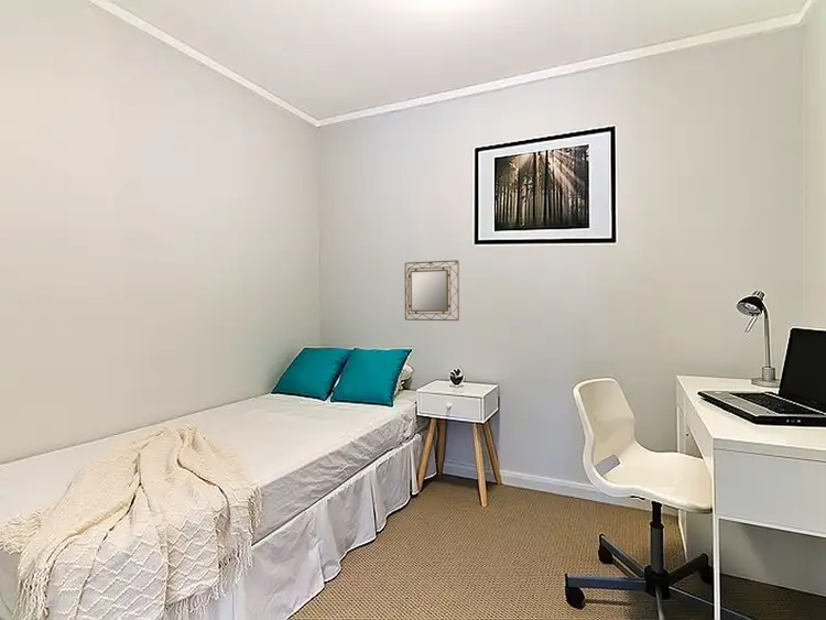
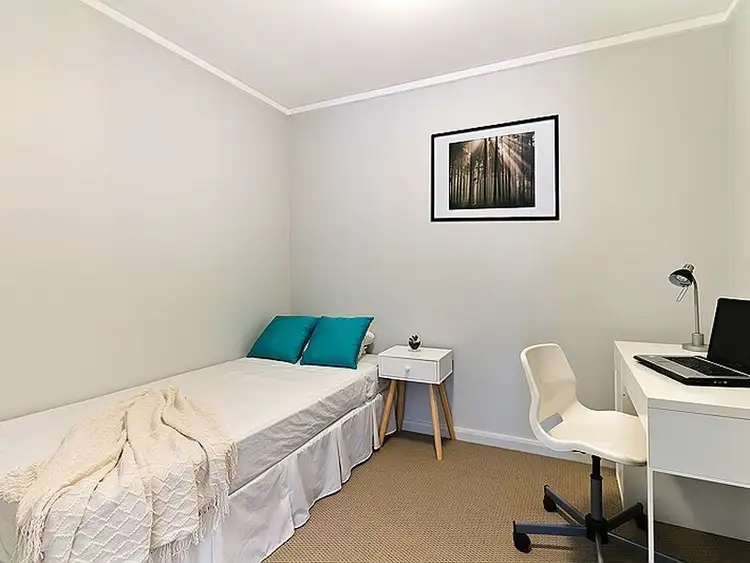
- home mirror [404,259,460,322]
